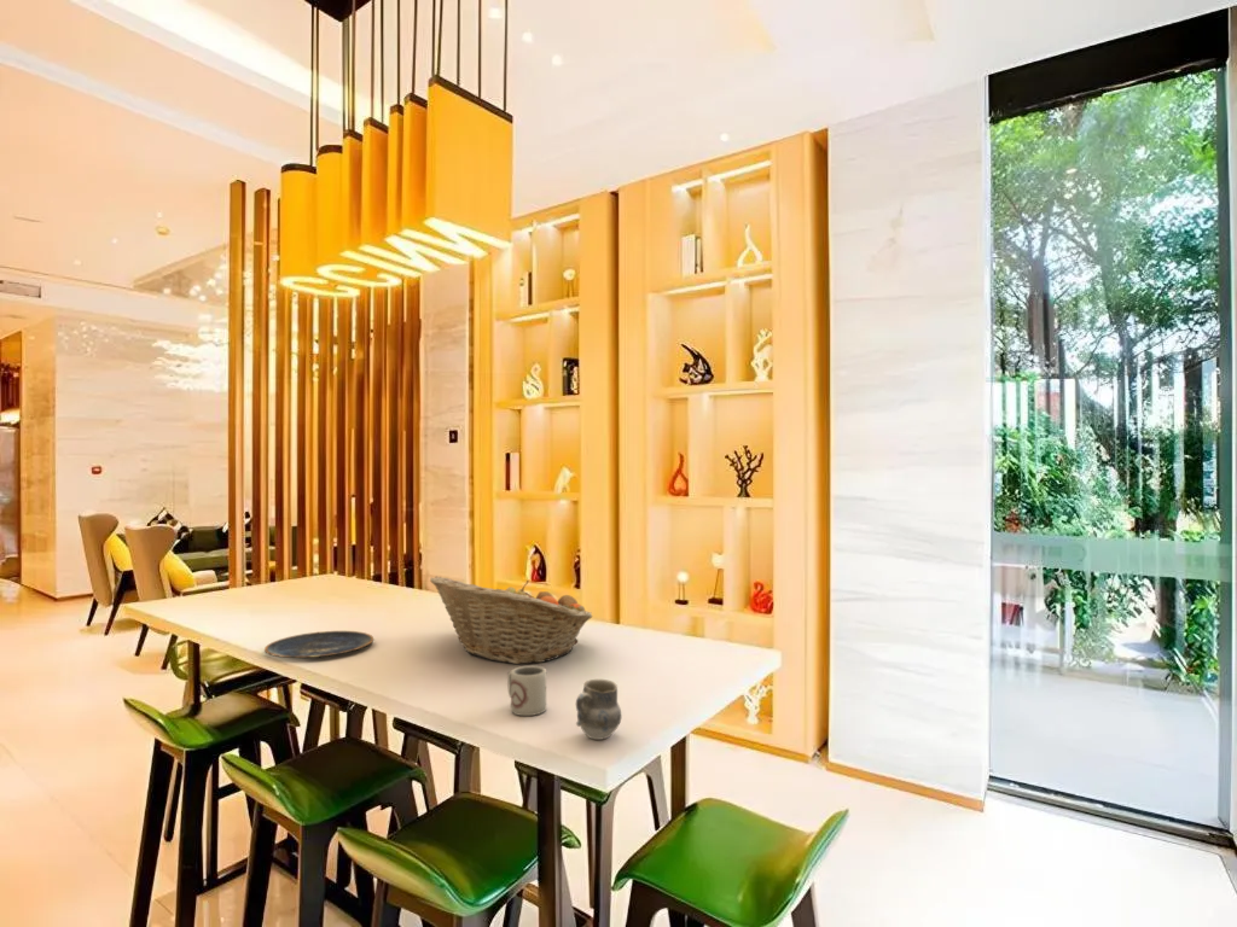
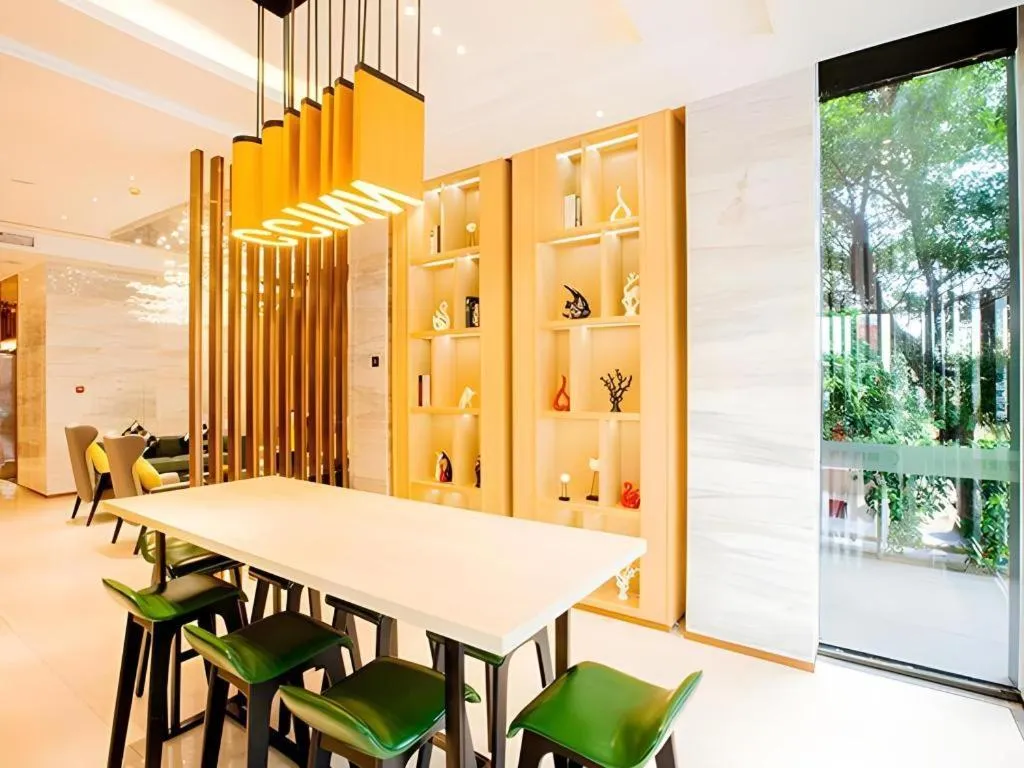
- cup [506,665,547,717]
- cup [575,678,622,741]
- fruit basket [429,576,594,665]
- plate [263,630,374,659]
